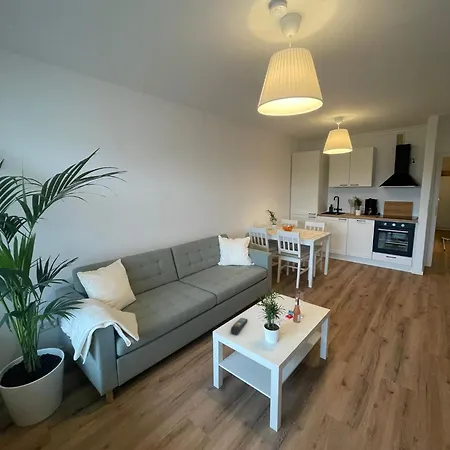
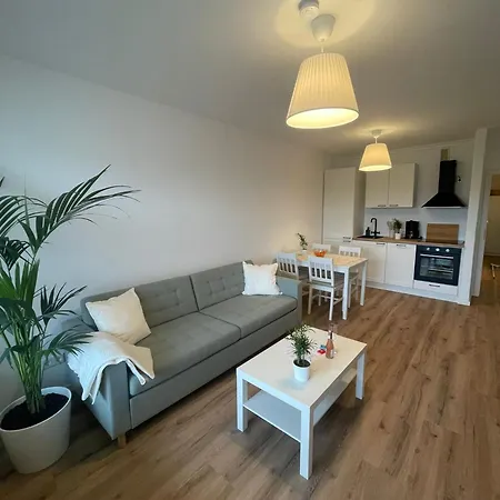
- remote control [230,317,249,335]
